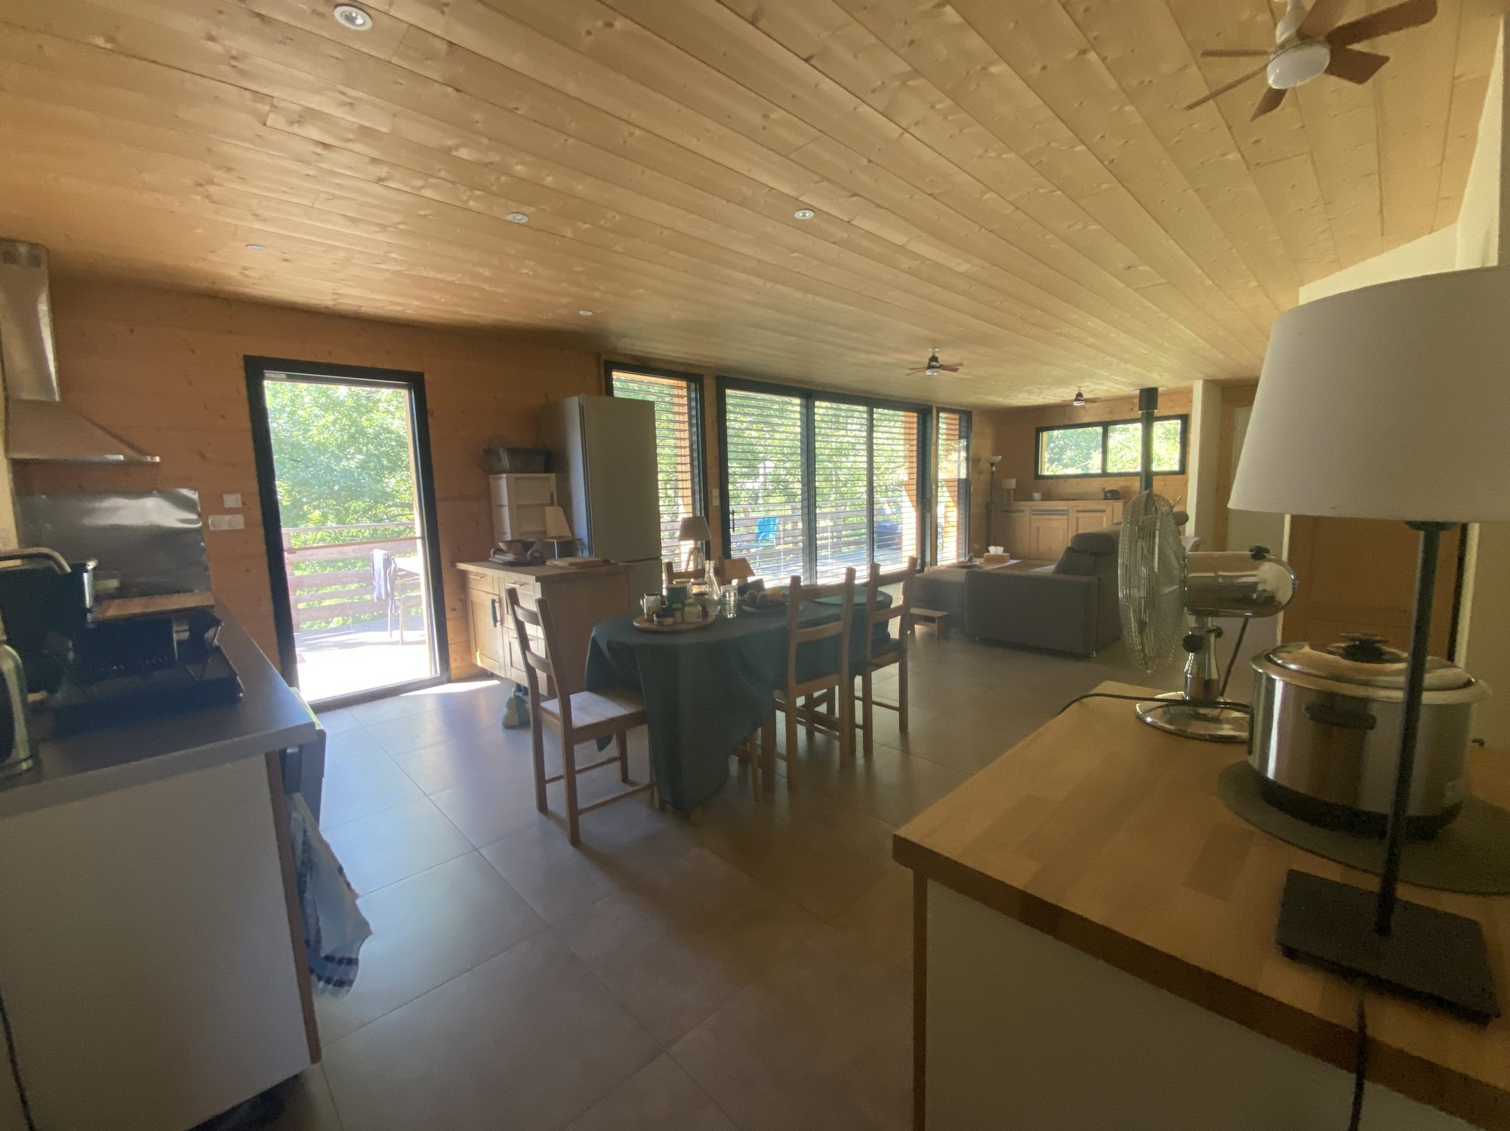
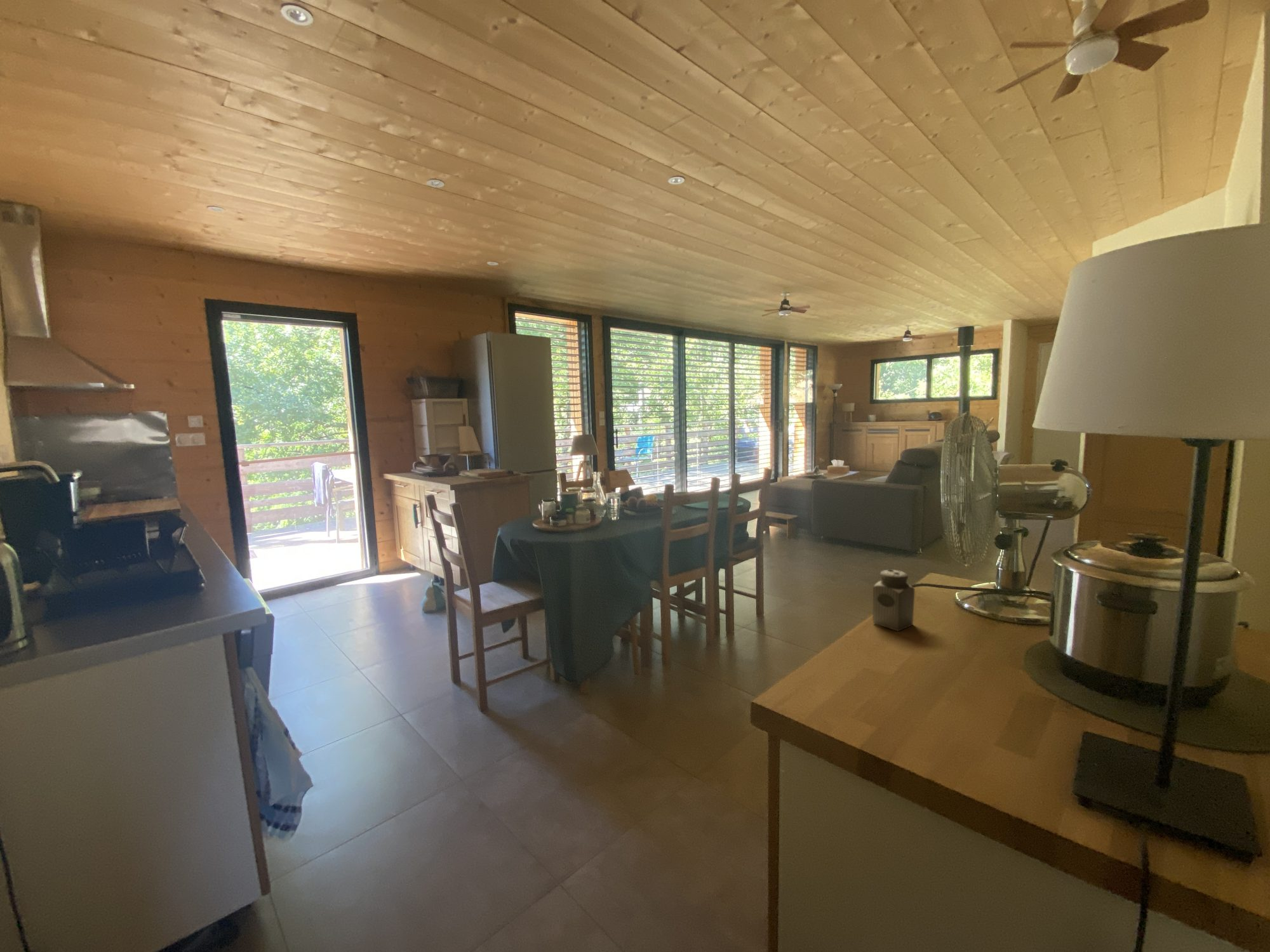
+ salt shaker [872,569,915,632]
